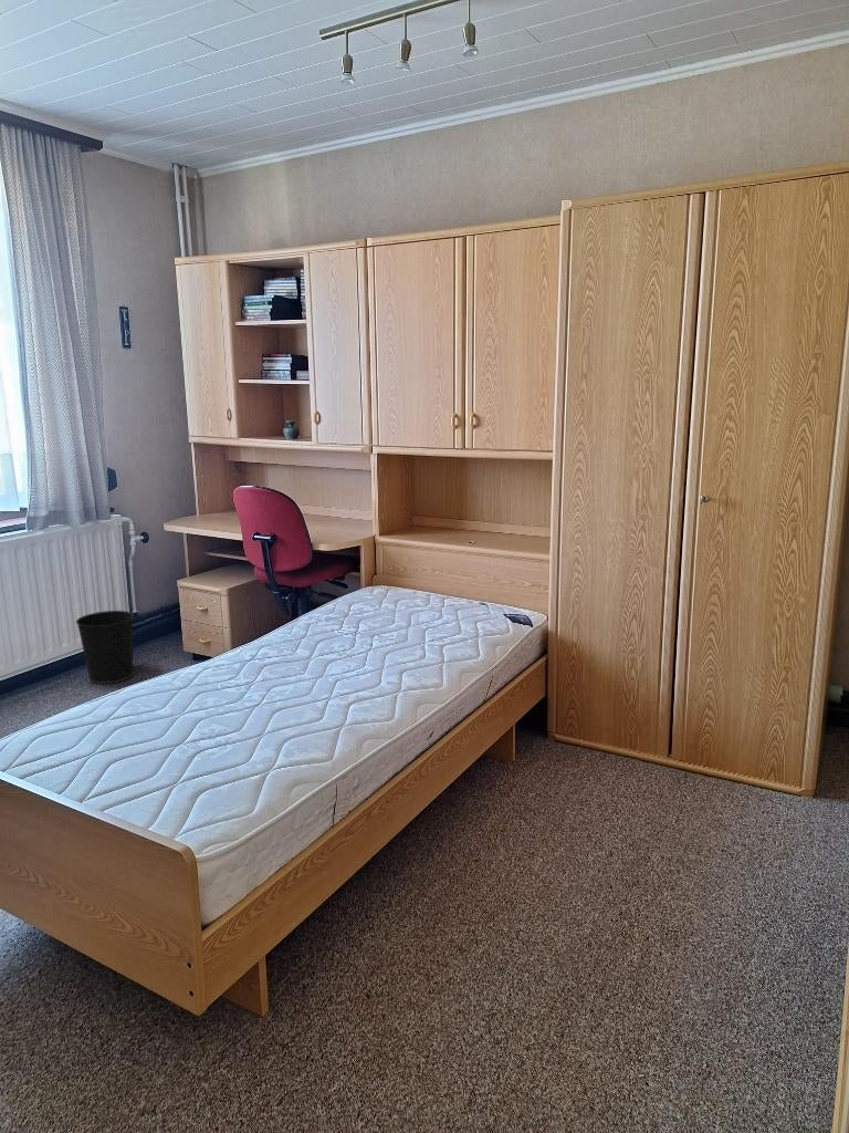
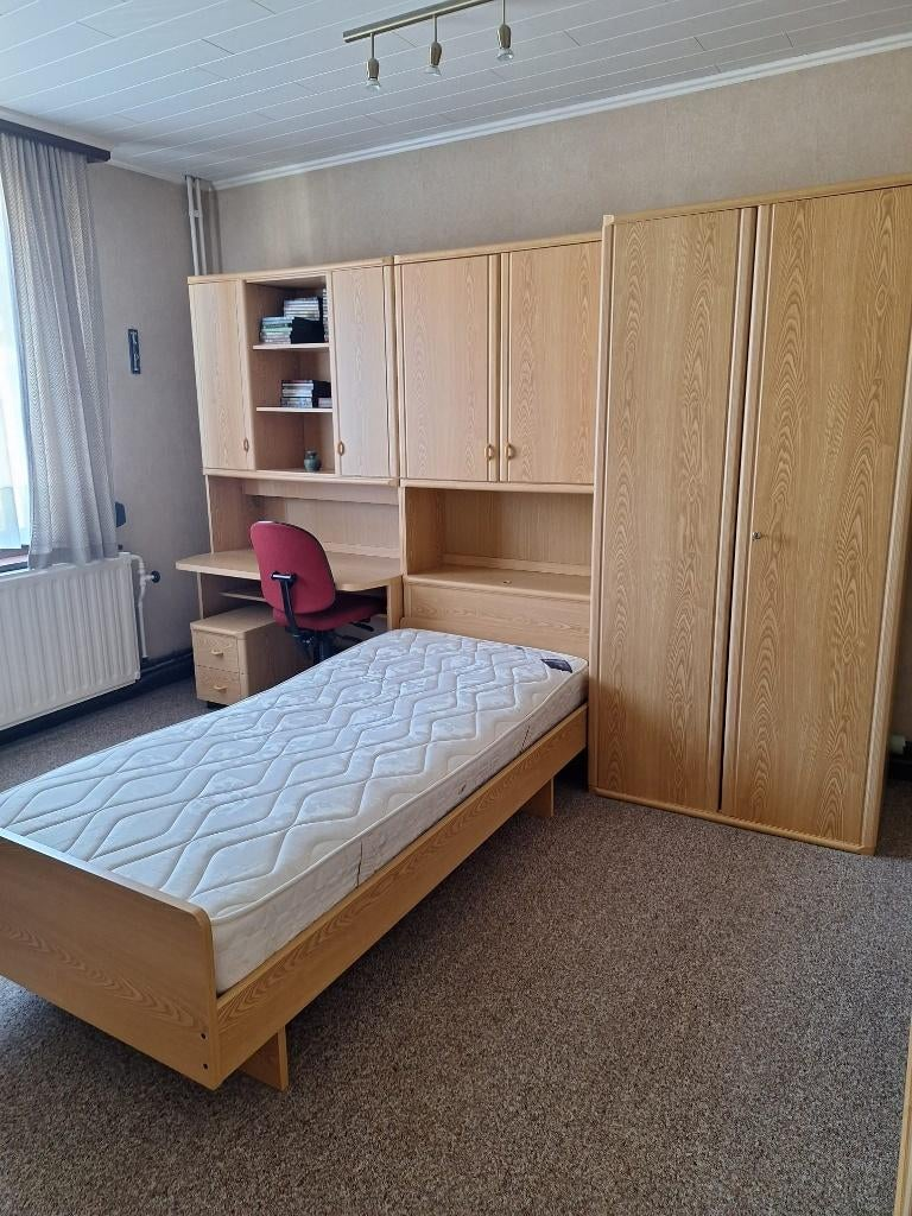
- wastebasket [75,610,135,685]
